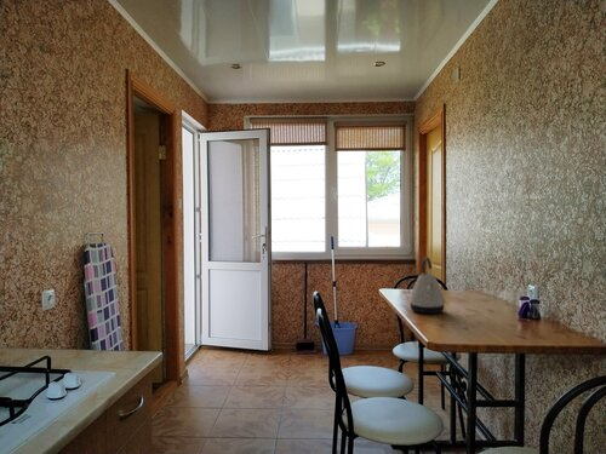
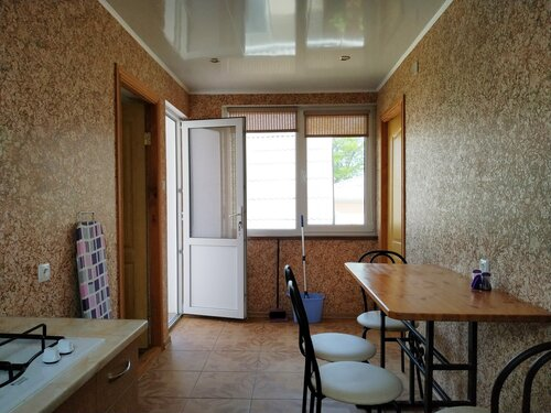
- kettle [408,255,446,315]
